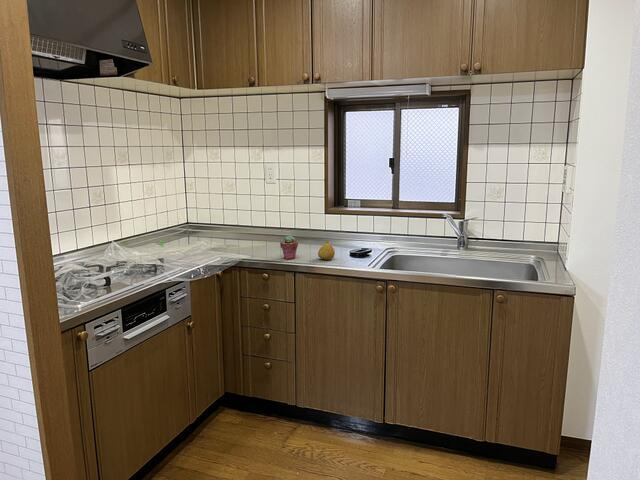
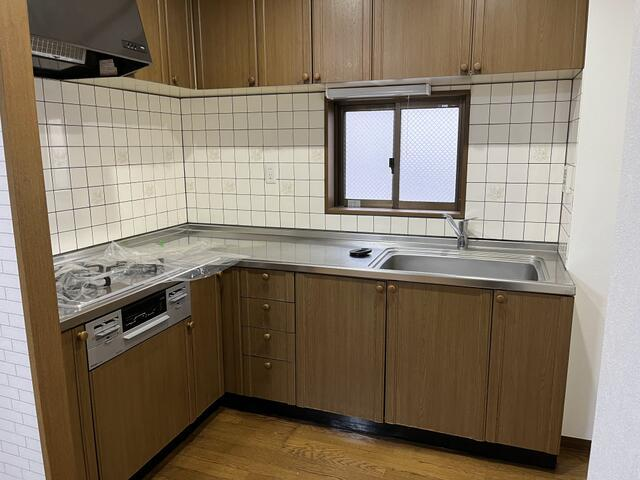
- potted succulent [279,234,299,260]
- fruit [317,239,336,261]
